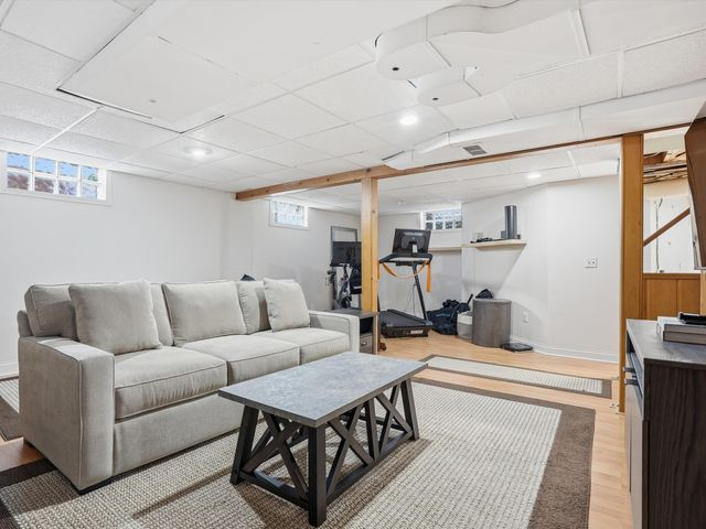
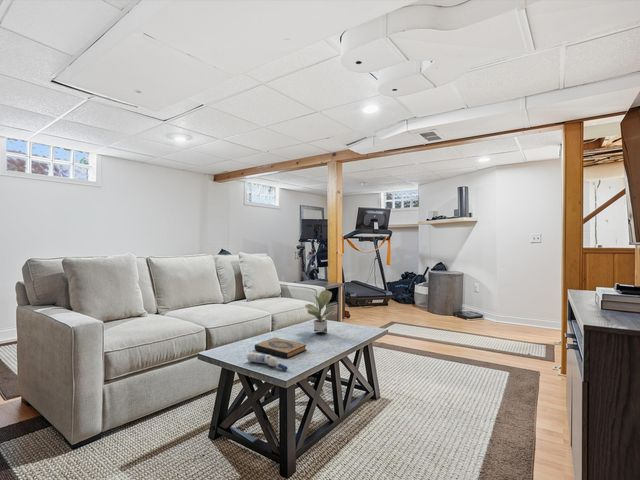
+ water bottle [246,351,288,371]
+ hardback book [254,337,307,359]
+ potted plant [304,289,336,333]
